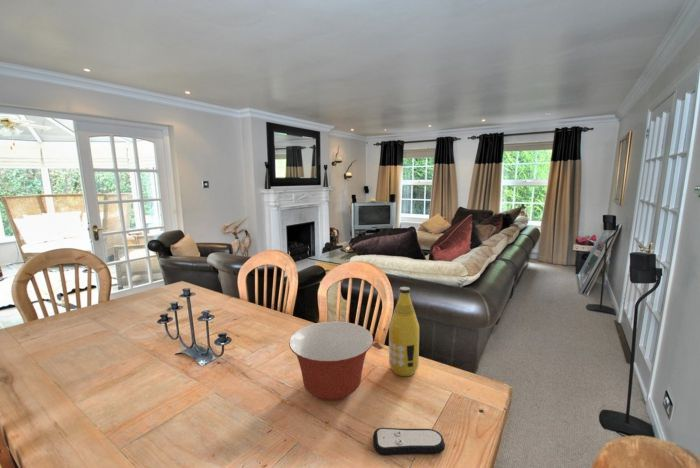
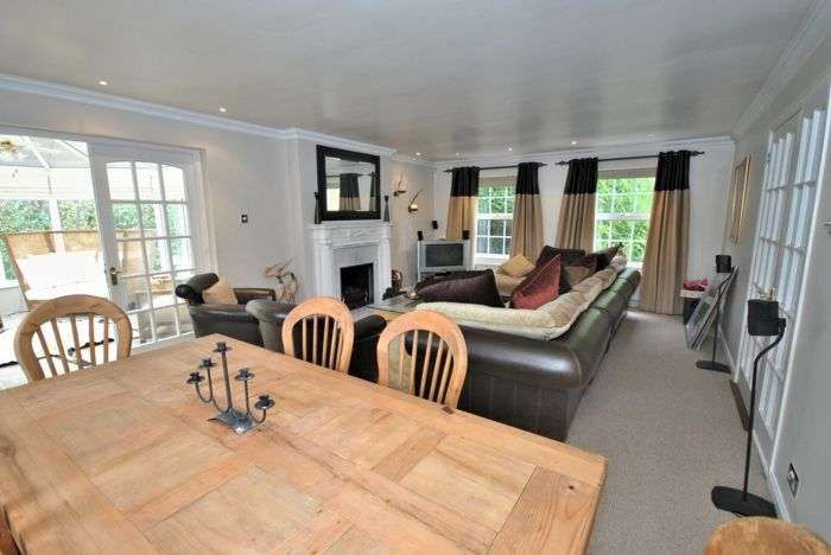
- remote control [372,427,446,457]
- bottle [388,286,420,377]
- mixing bowl [288,320,374,402]
